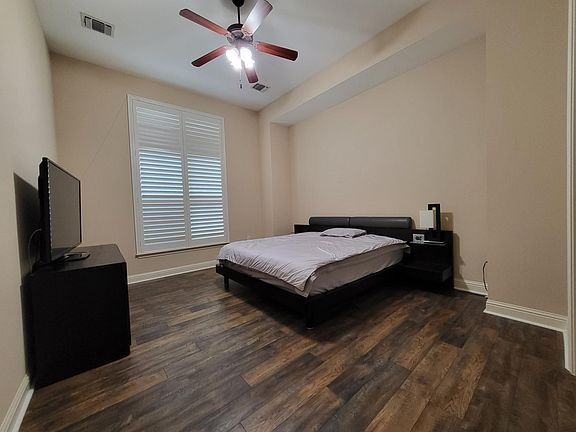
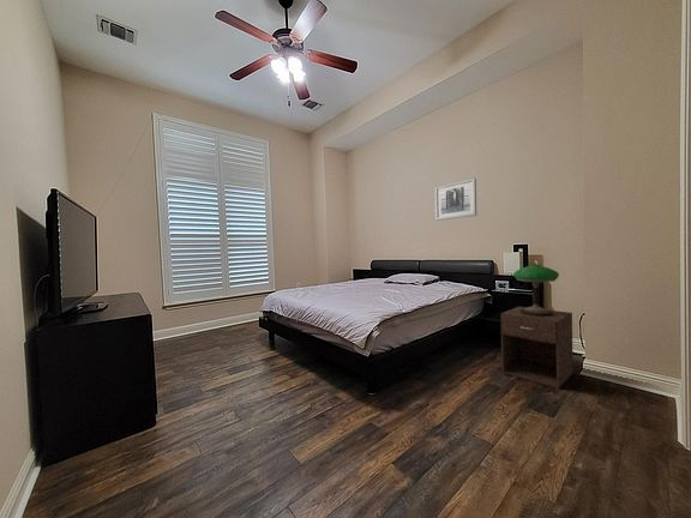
+ wall art [434,177,477,222]
+ table lamp [512,264,560,317]
+ nightstand [499,306,575,390]
